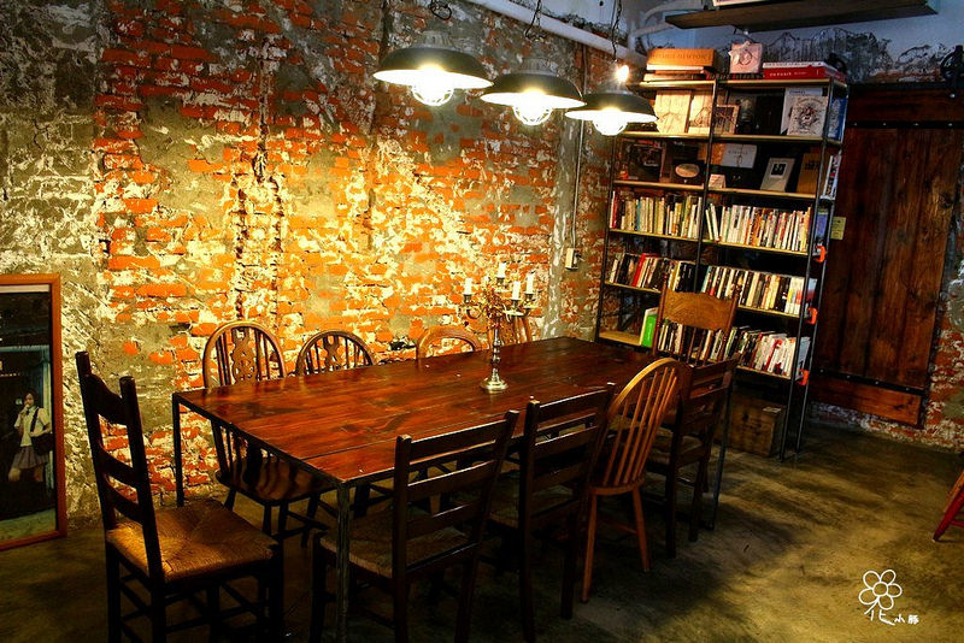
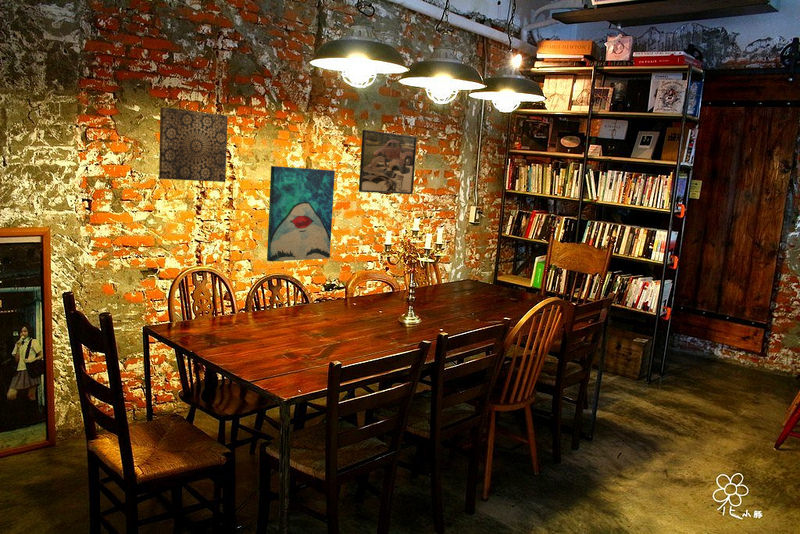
+ wall art [266,165,336,262]
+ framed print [358,129,418,195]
+ wall art [158,106,229,183]
